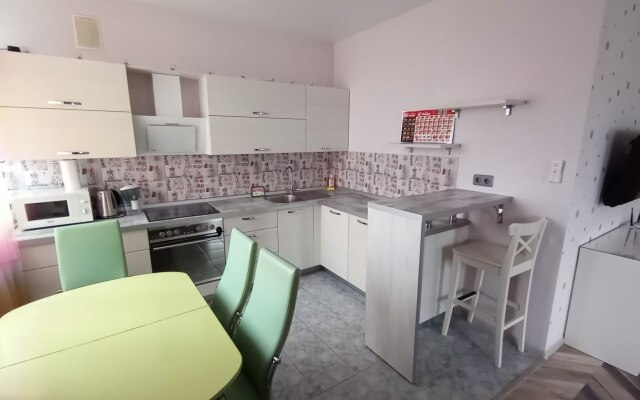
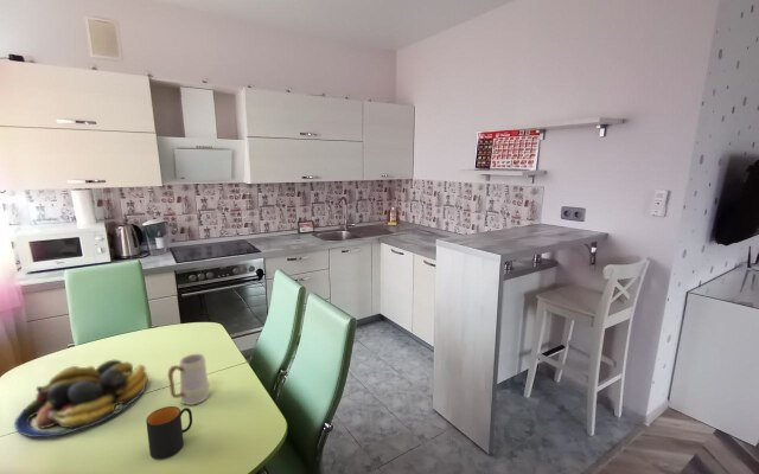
+ mug [166,353,211,406]
+ fruit bowl [14,359,149,438]
+ mug [145,405,193,460]
